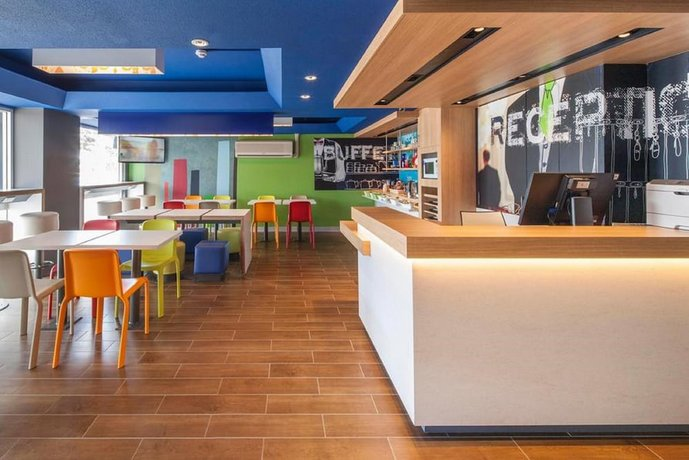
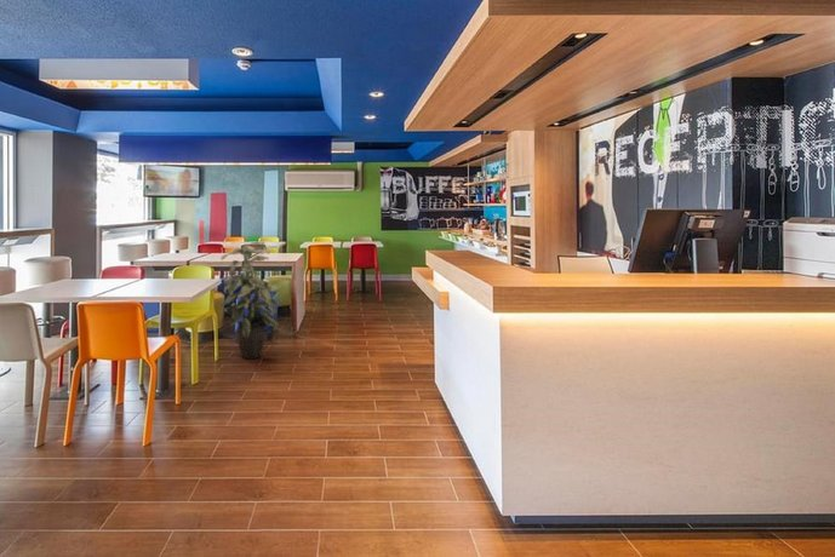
+ indoor plant [218,240,284,360]
